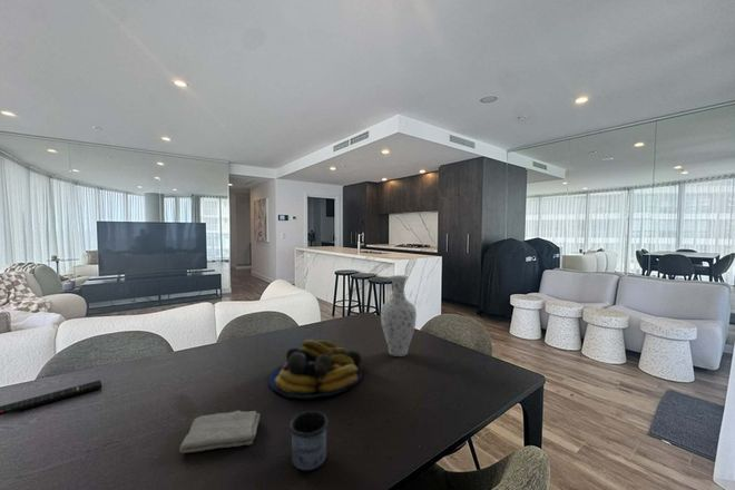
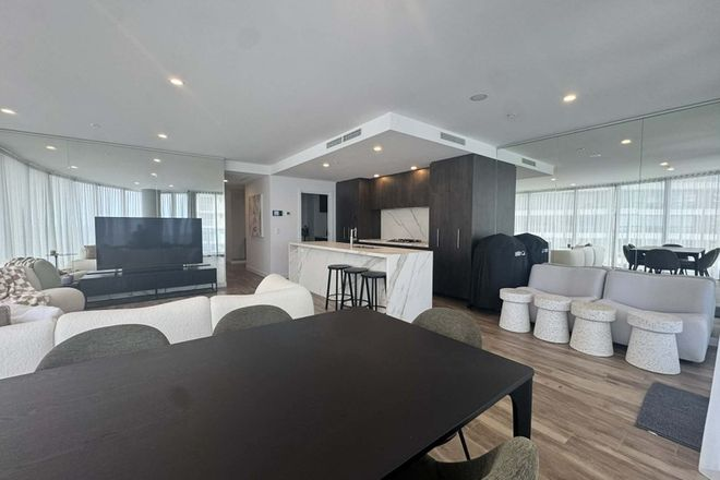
- remote control [0,379,102,416]
- fruit bowl [267,339,363,400]
- mug [288,410,330,471]
- washcloth [178,410,261,454]
- vase [380,274,418,357]
